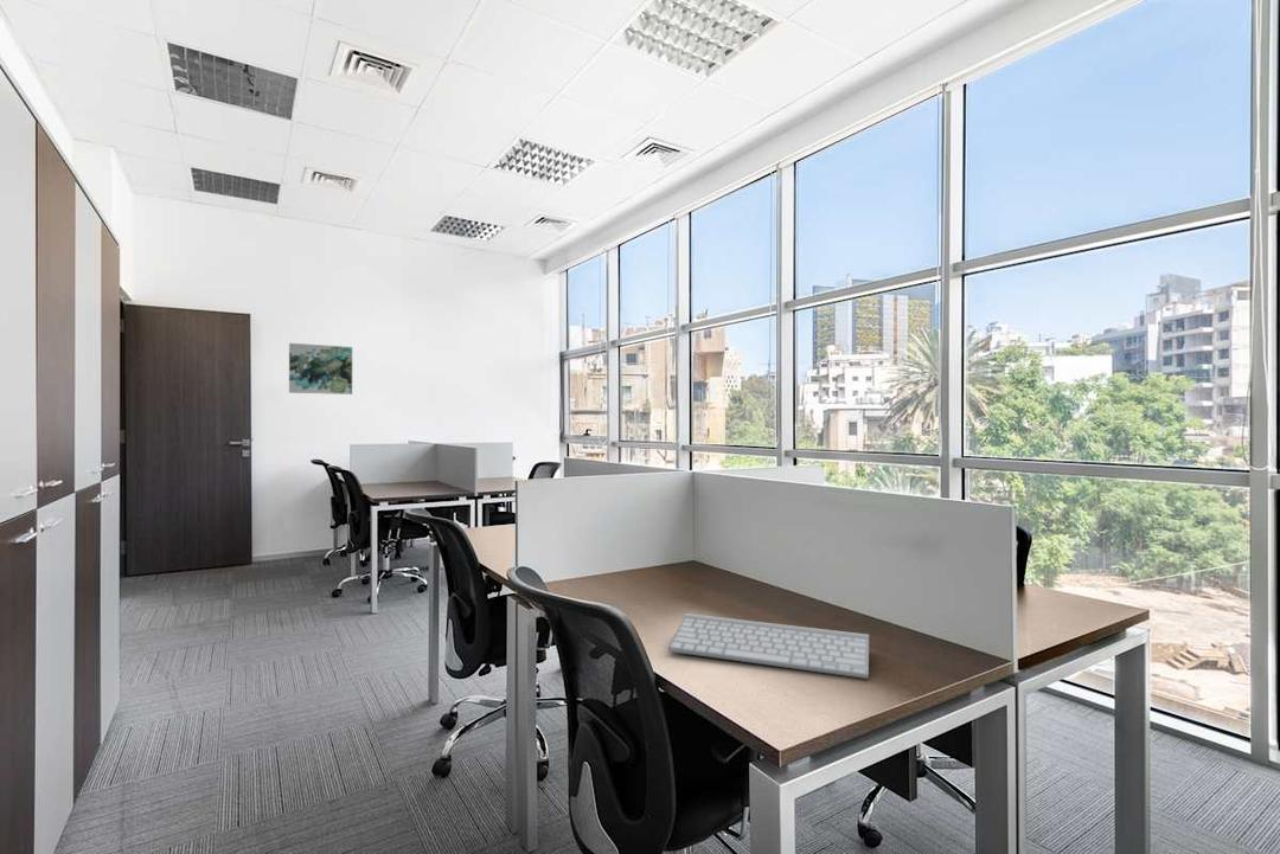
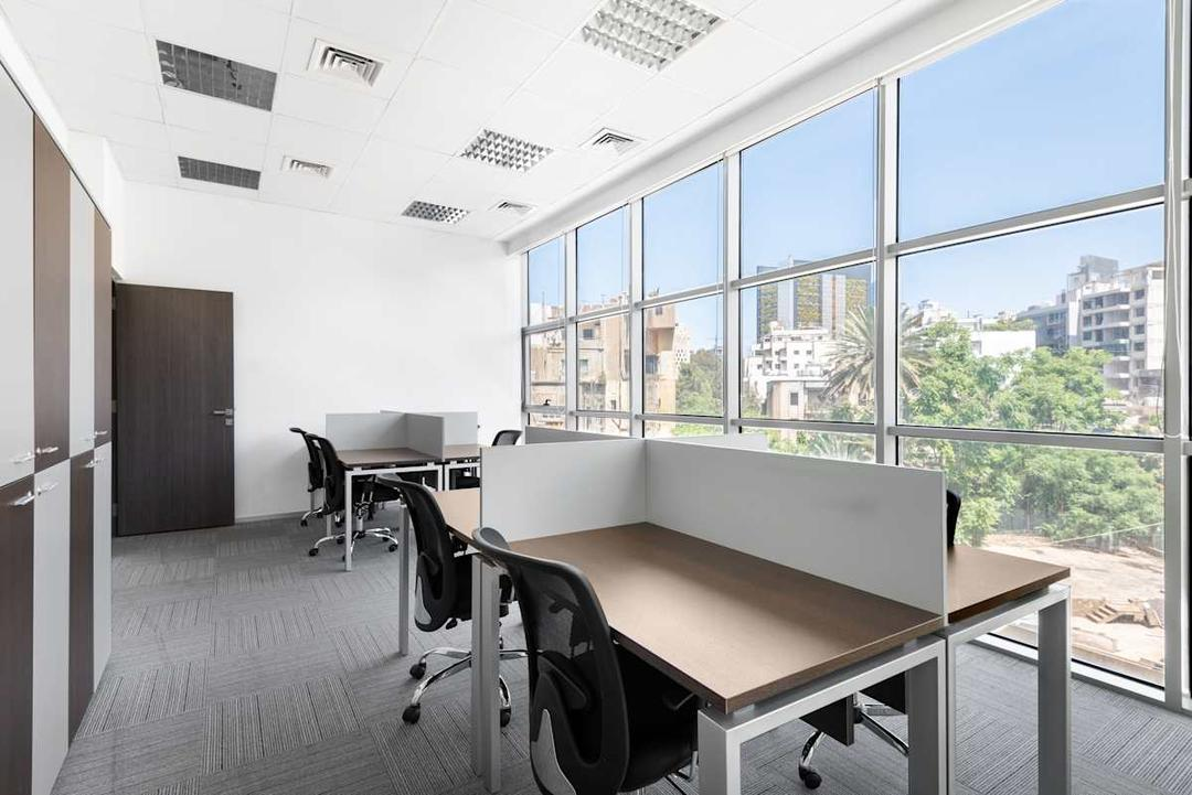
- wall art [288,342,353,396]
- keyboard [667,612,870,680]
